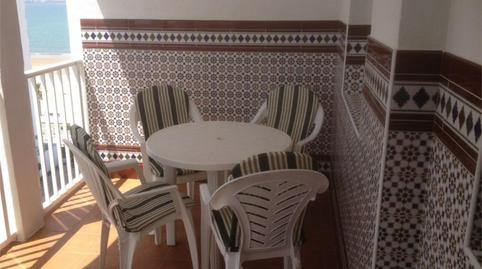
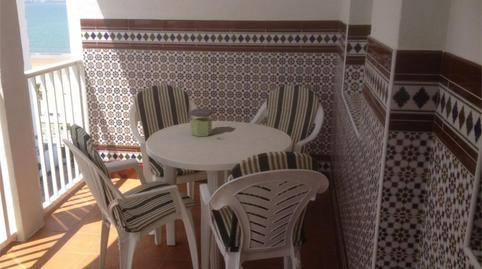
+ jar [188,108,214,138]
